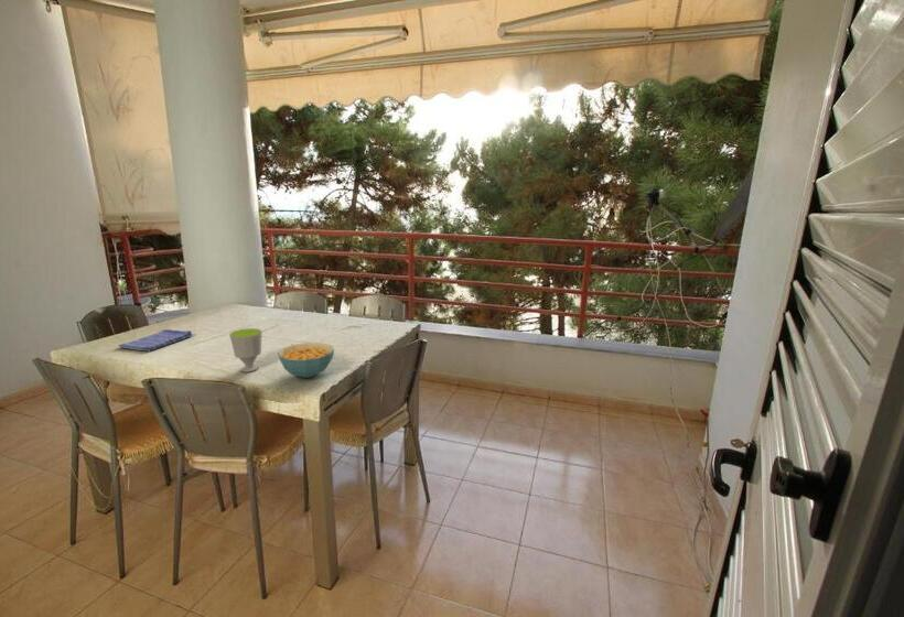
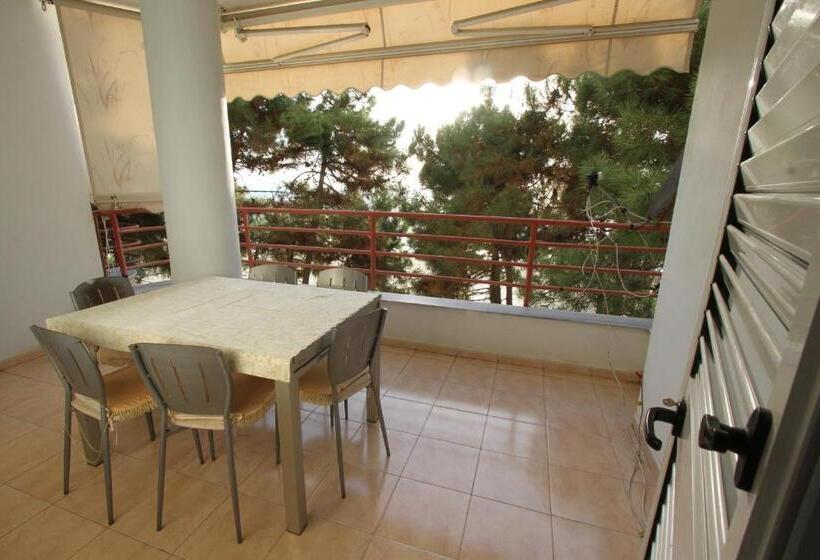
- dish towel [117,328,193,353]
- cereal bowl [277,342,335,379]
- cup [228,327,263,374]
